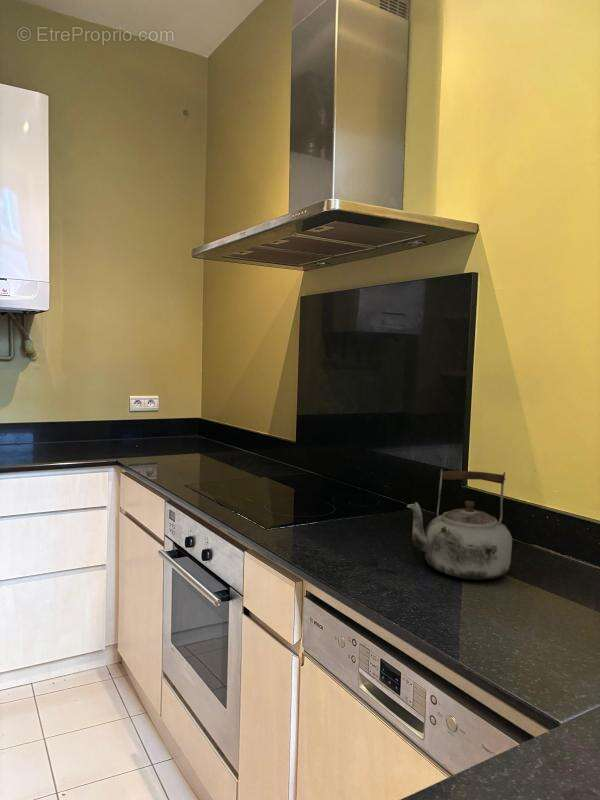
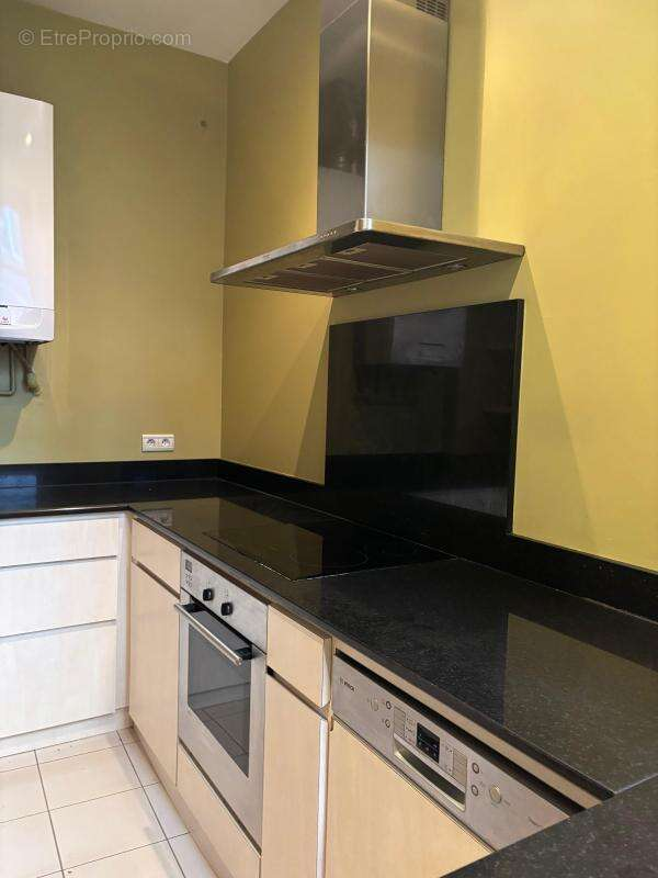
- kettle [406,468,513,581]
